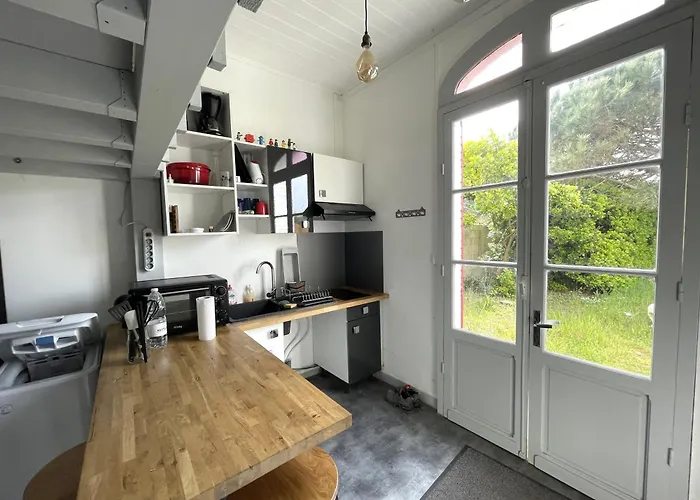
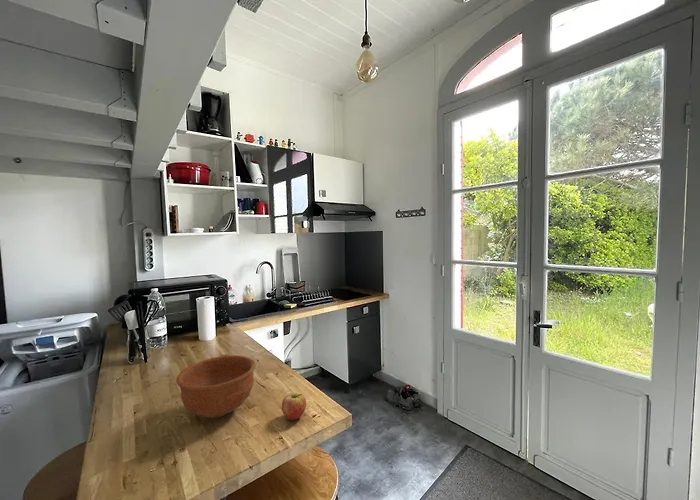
+ bowl [175,354,257,419]
+ fruit [281,391,307,421]
